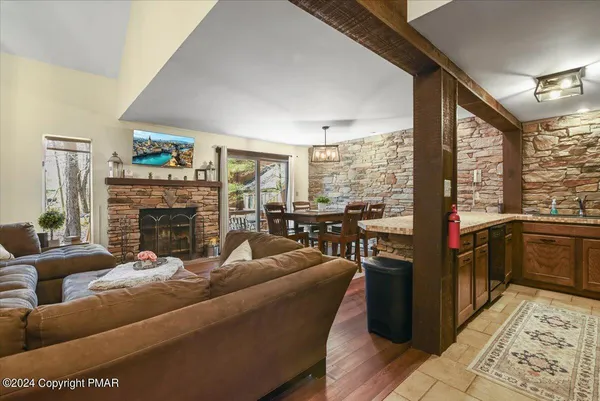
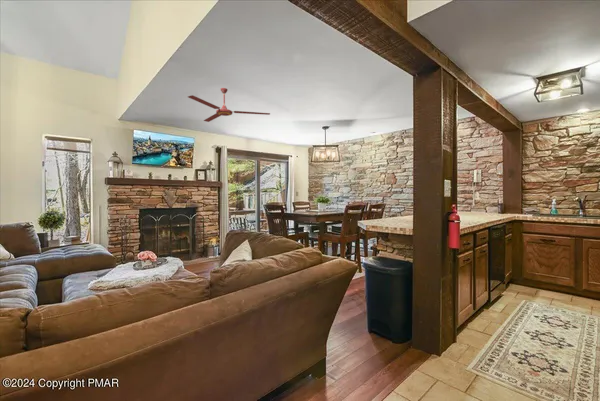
+ ceiling fan [187,87,271,123]
